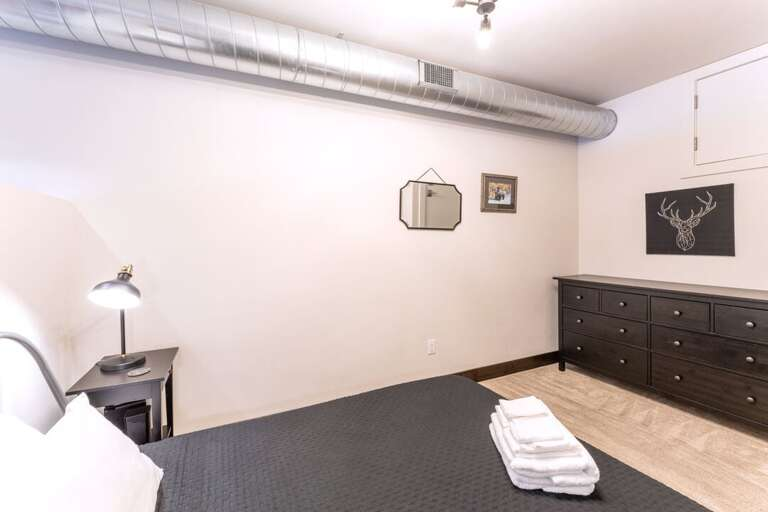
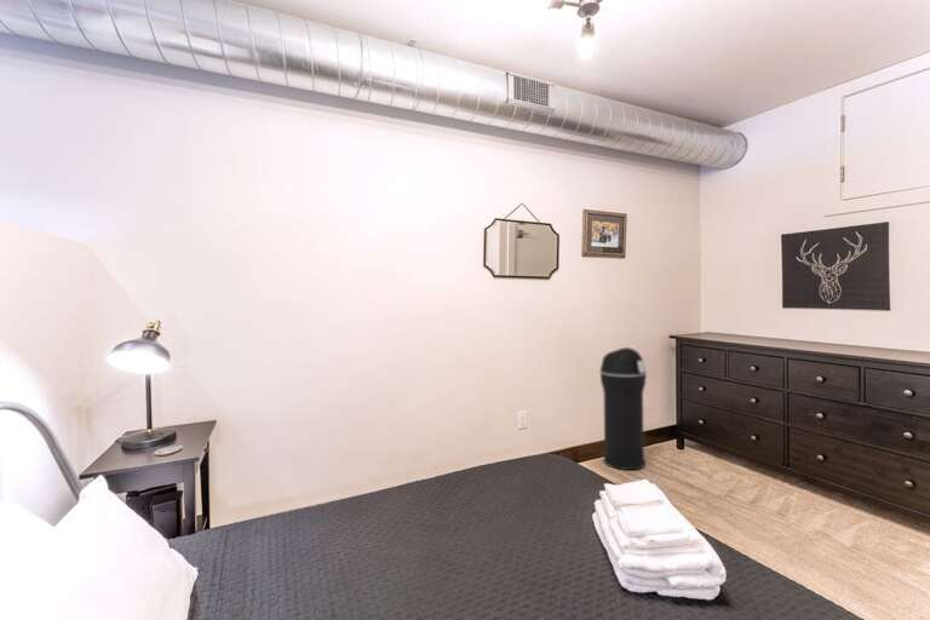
+ trash can [599,346,648,471]
